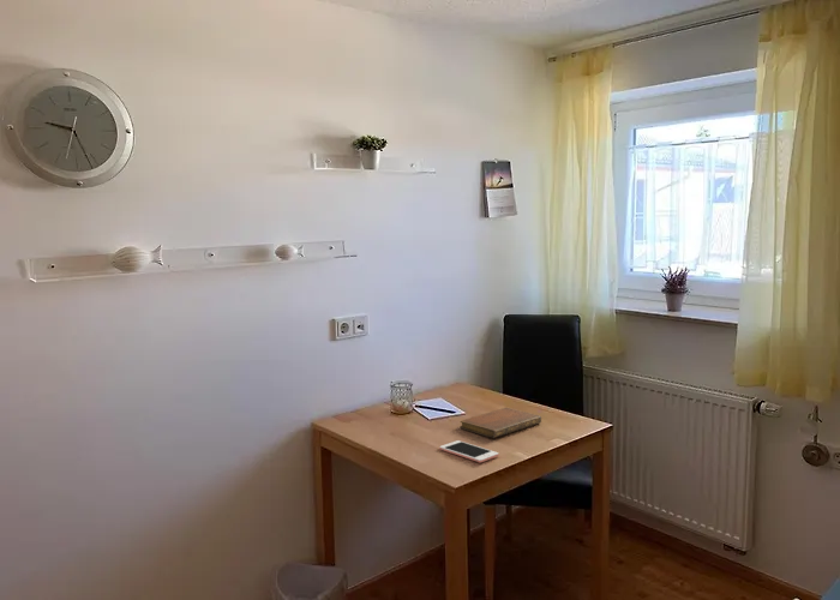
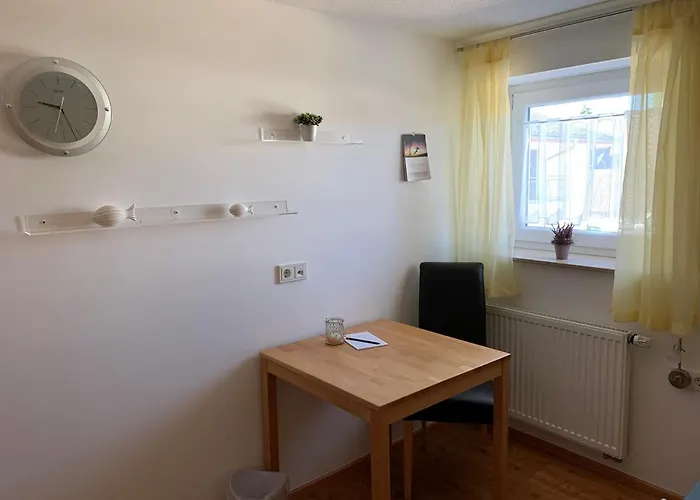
- notebook [458,407,542,439]
- cell phone [438,439,500,463]
